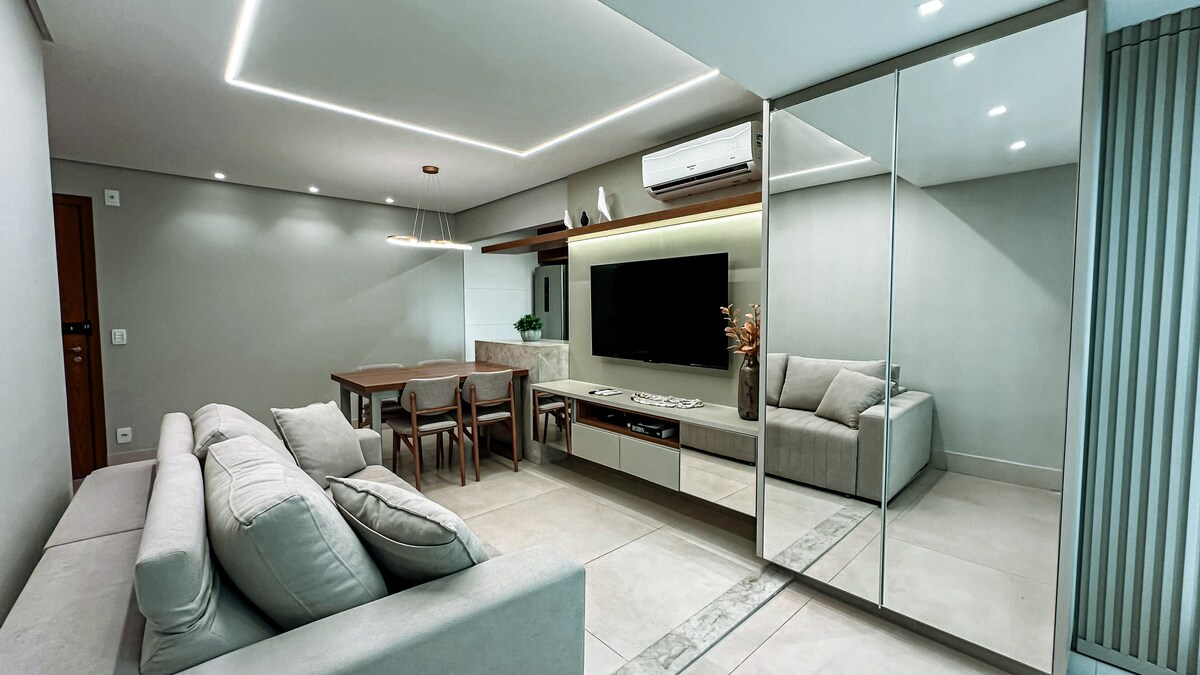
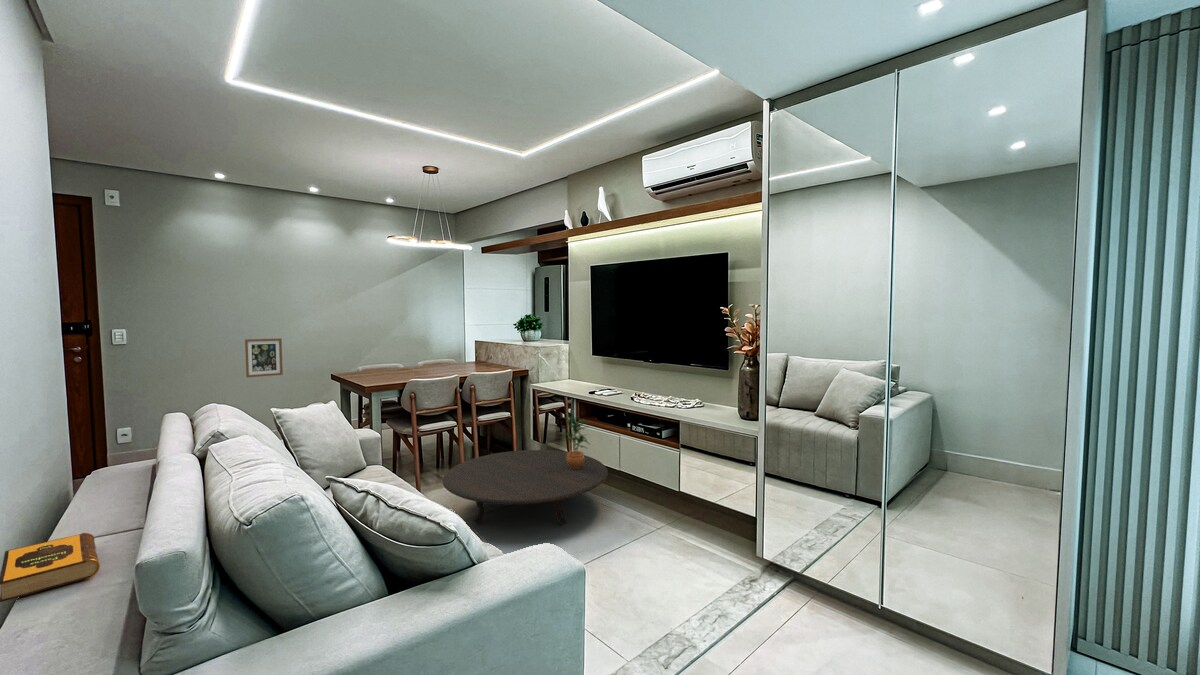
+ wall art [244,337,284,378]
+ potted plant [559,409,591,469]
+ hardback book [0,532,101,603]
+ table [441,449,609,526]
